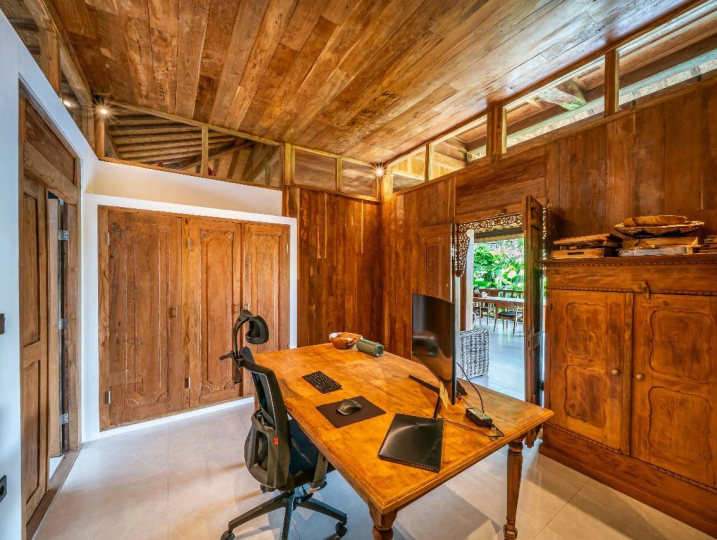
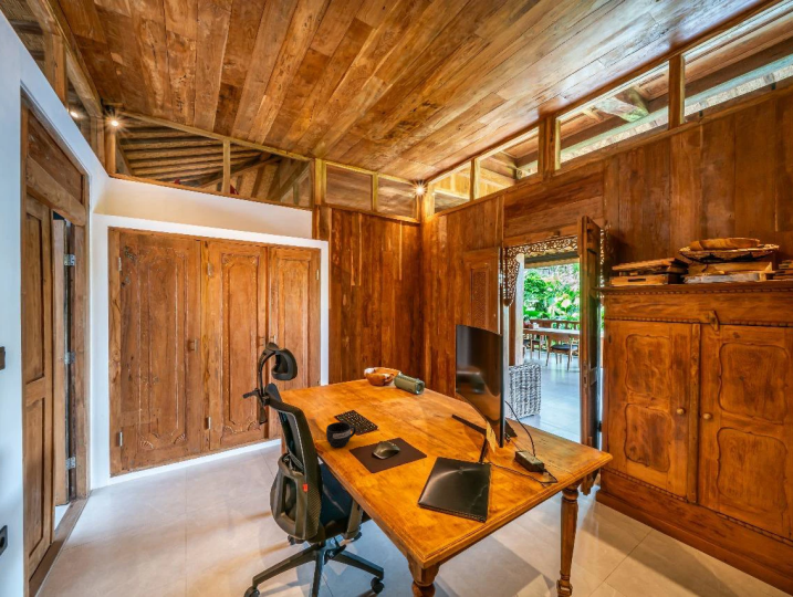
+ mug [325,421,357,449]
